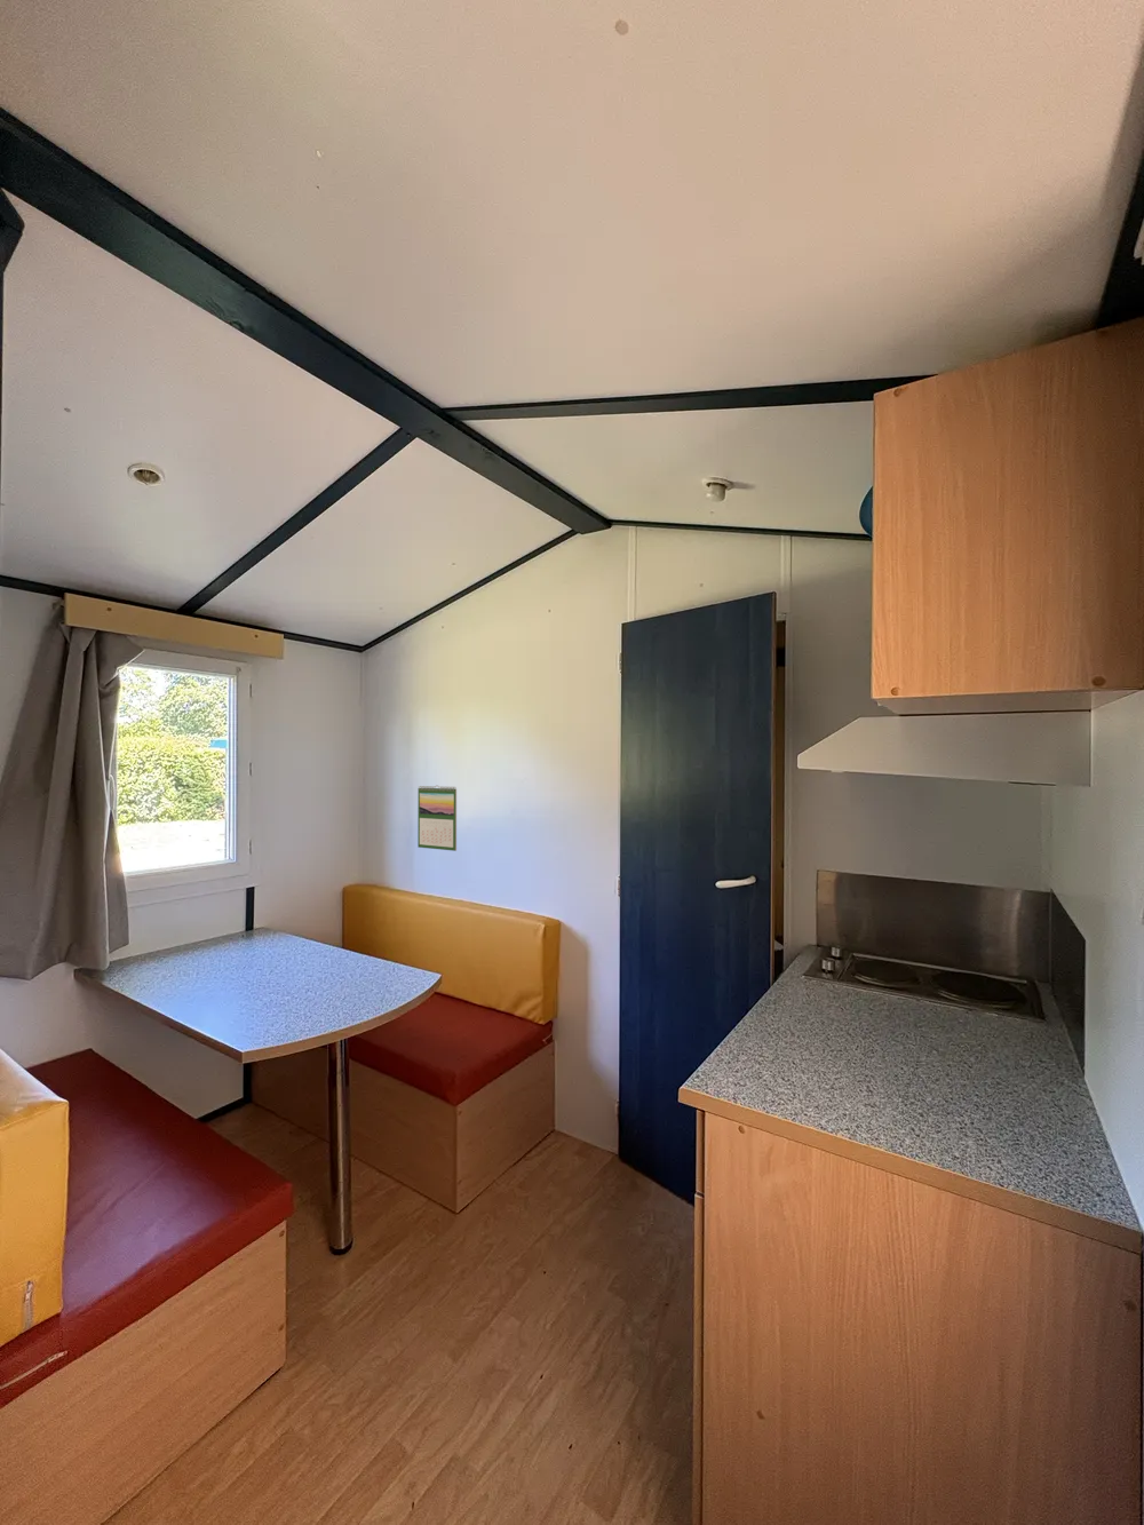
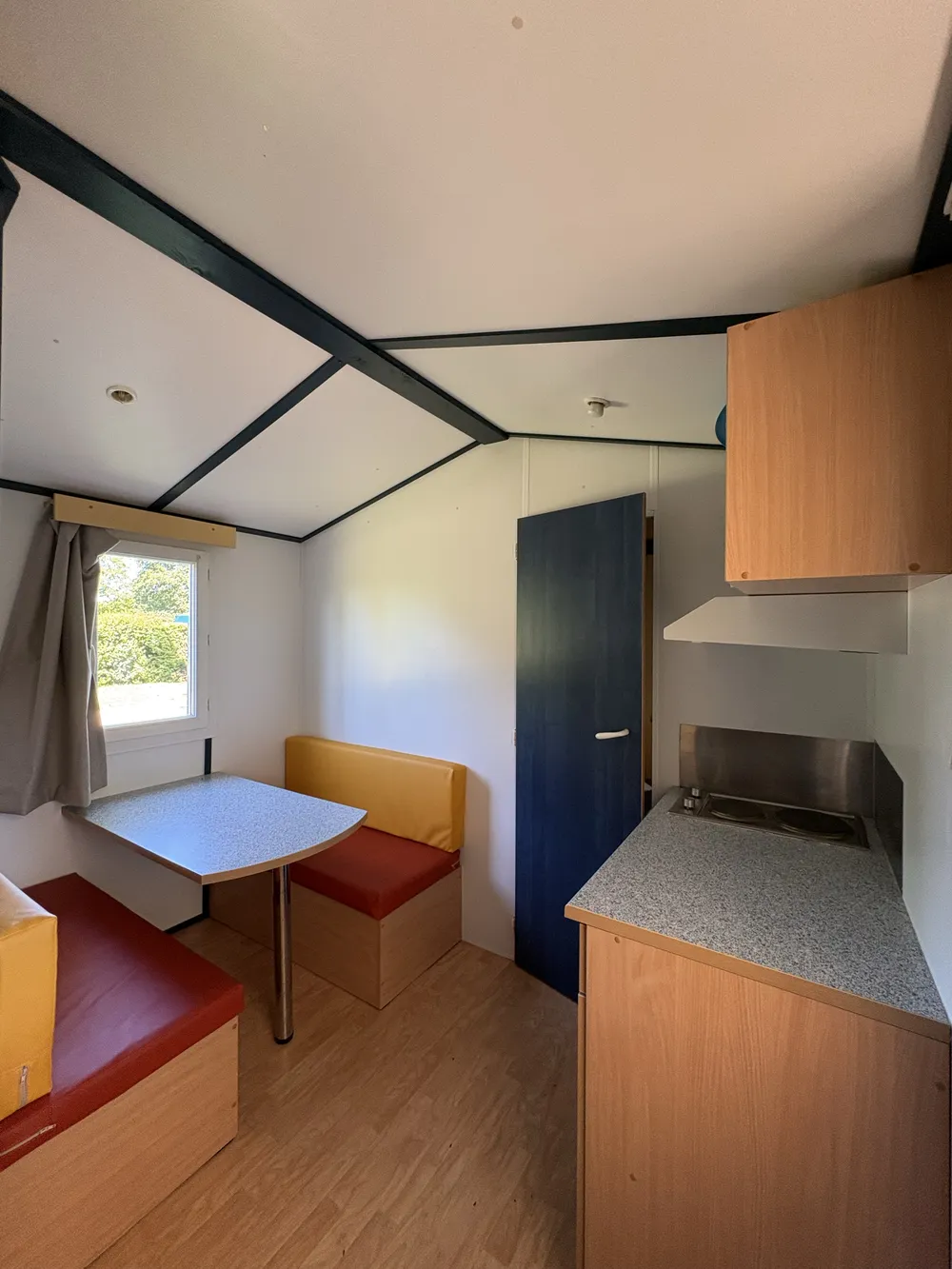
- calendar [417,785,458,852]
